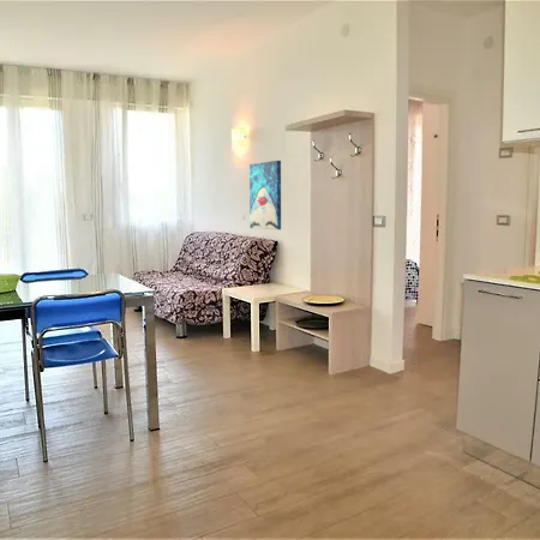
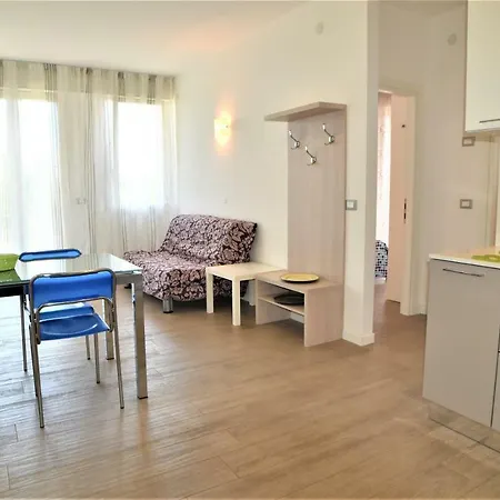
- wall art [248,160,282,230]
